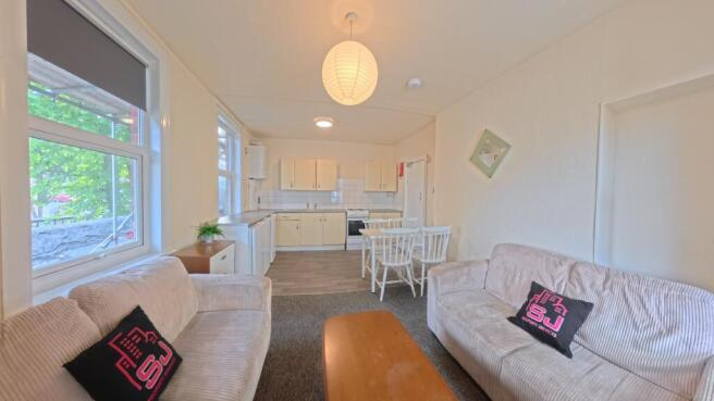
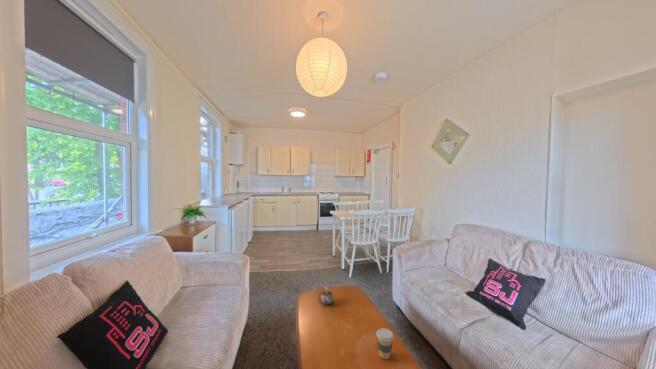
+ coffee cup [375,327,395,360]
+ mug [317,286,335,305]
